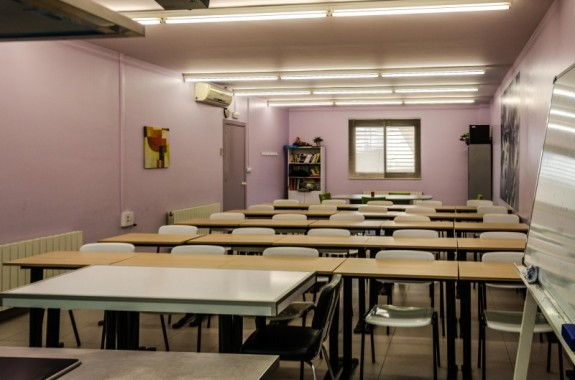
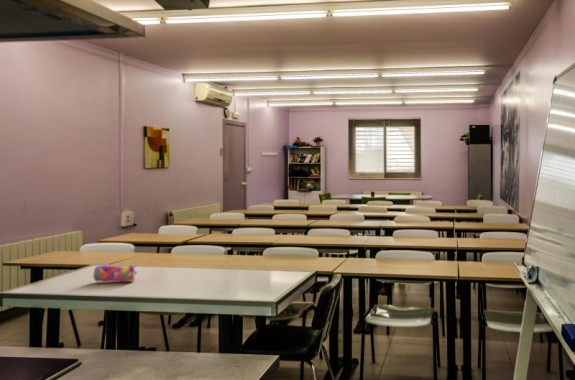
+ pencil case [92,264,138,283]
